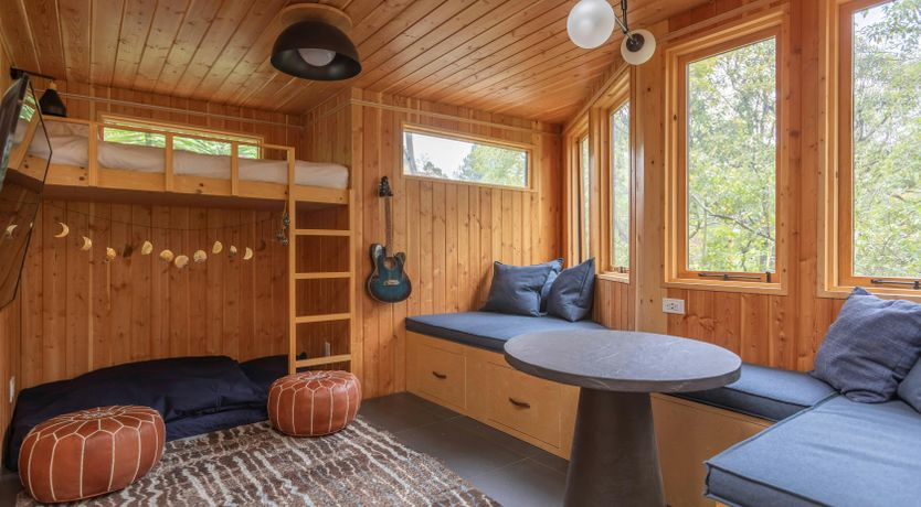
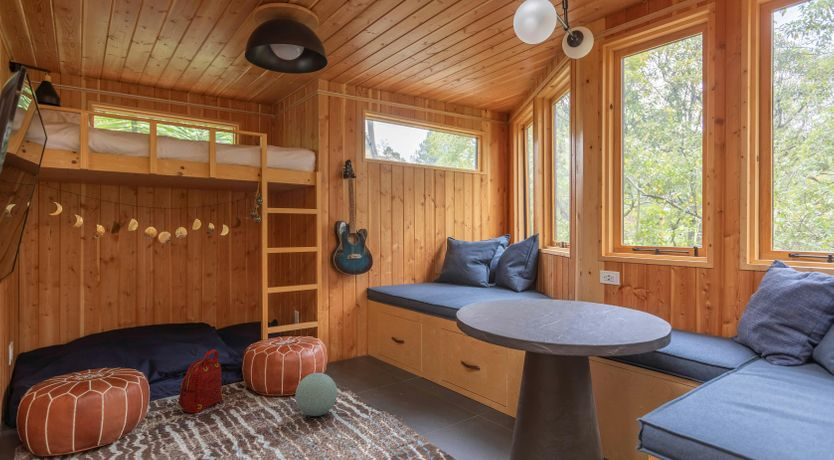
+ ball [294,372,338,417]
+ backpack [178,349,224,414]
